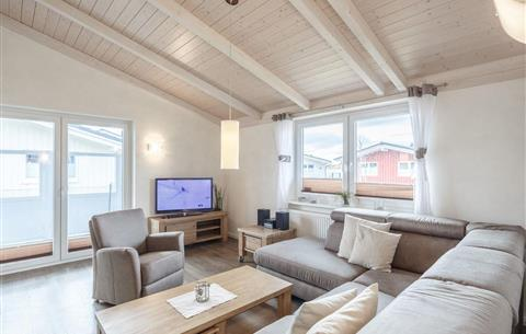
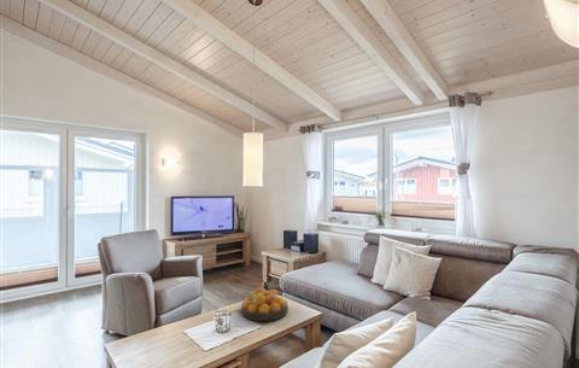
+ fruit bowl [240,286,290,322]
